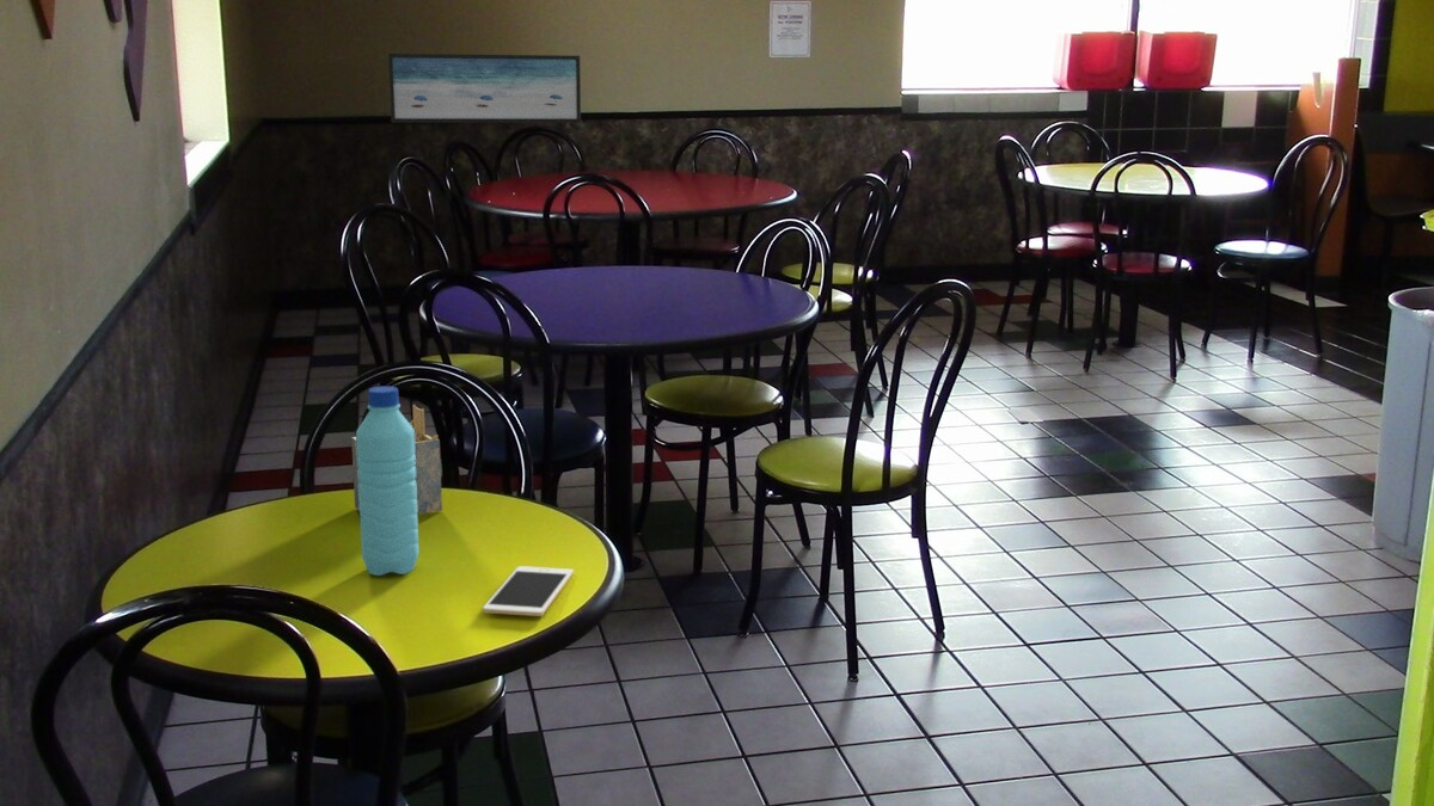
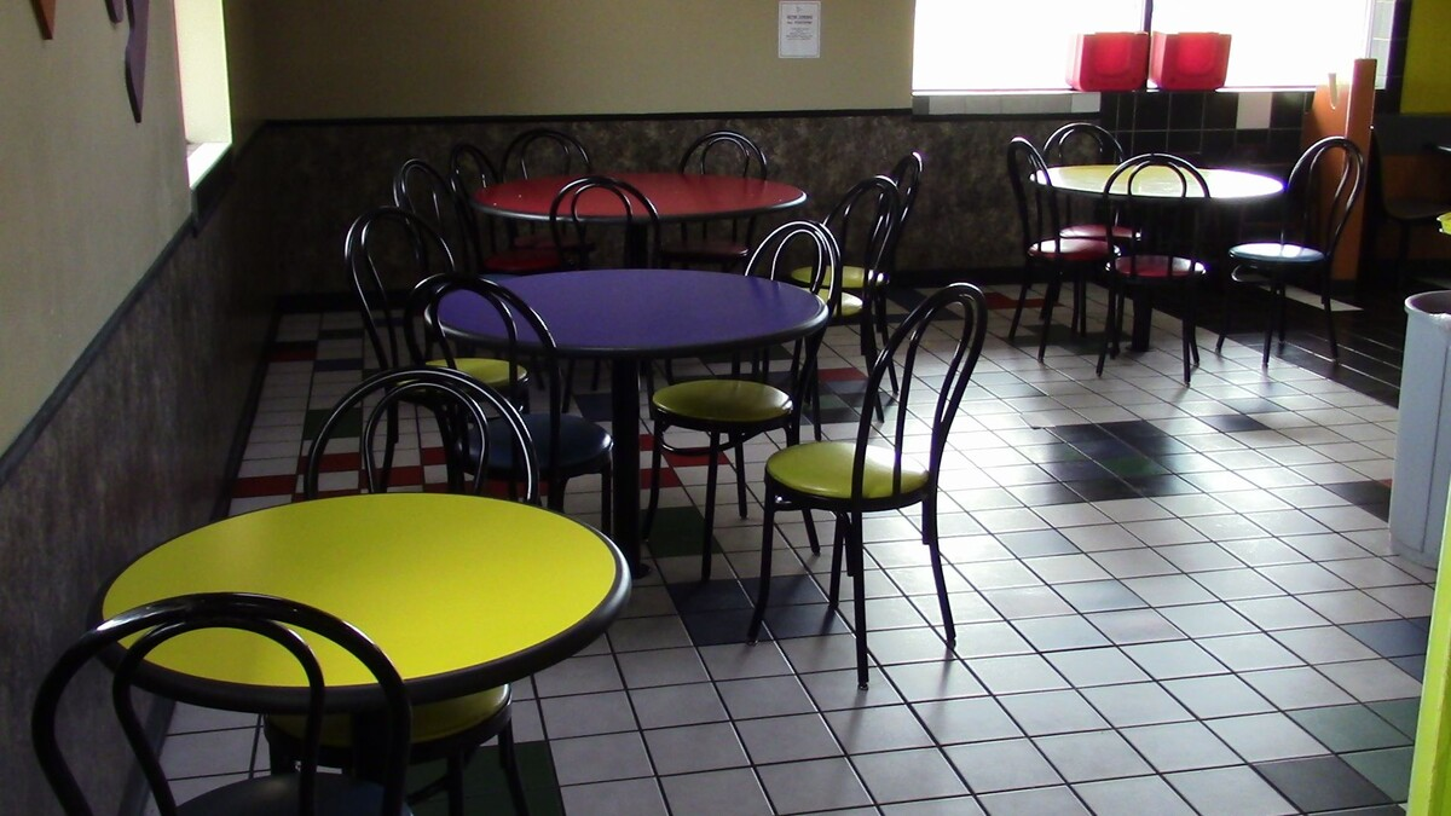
- napkin holder [350,404,443,516]
- cell phone [482,565,575,617]
- water bottle [355,386,421,577]
- wall art [387,53,582,124]
